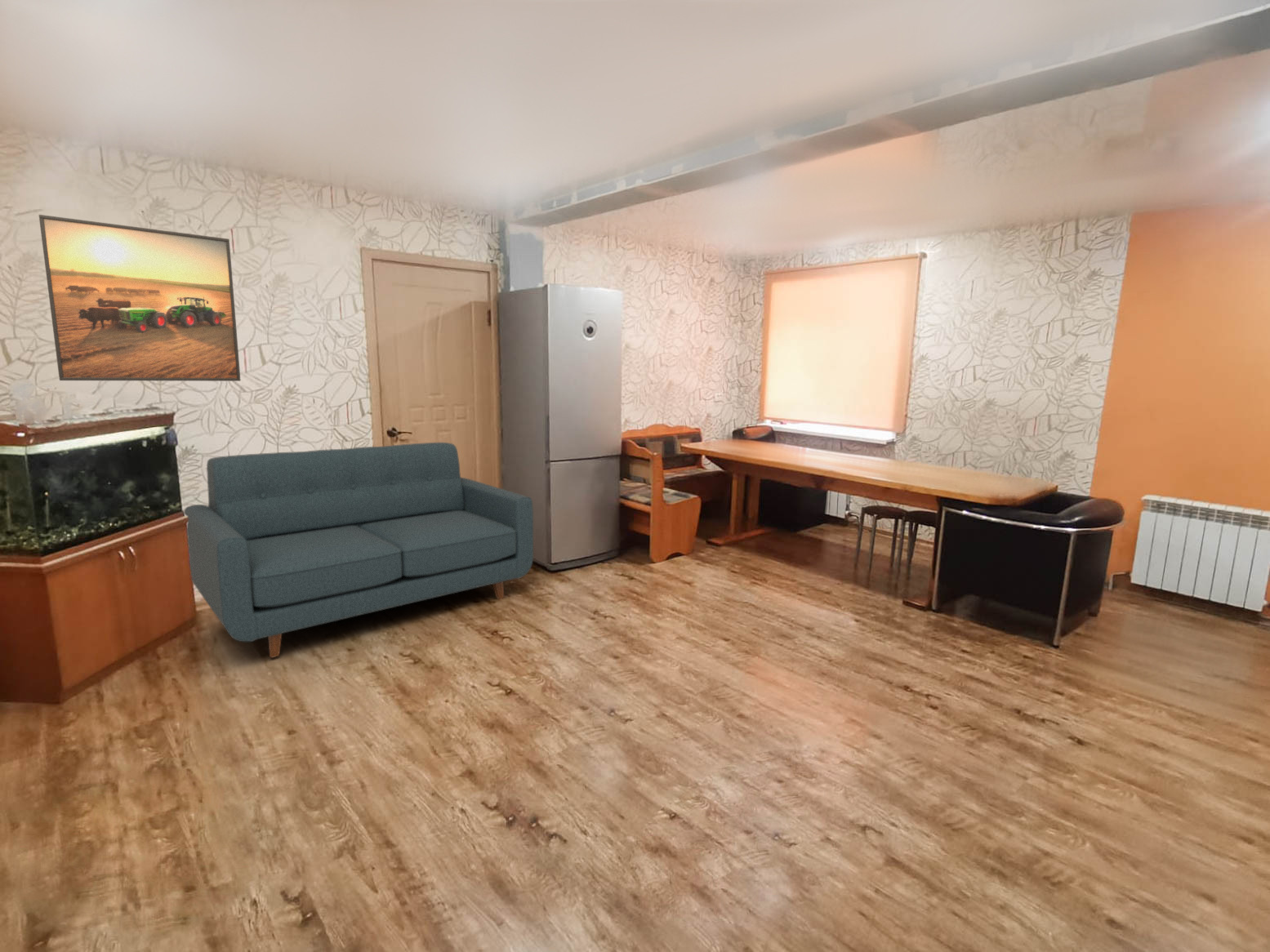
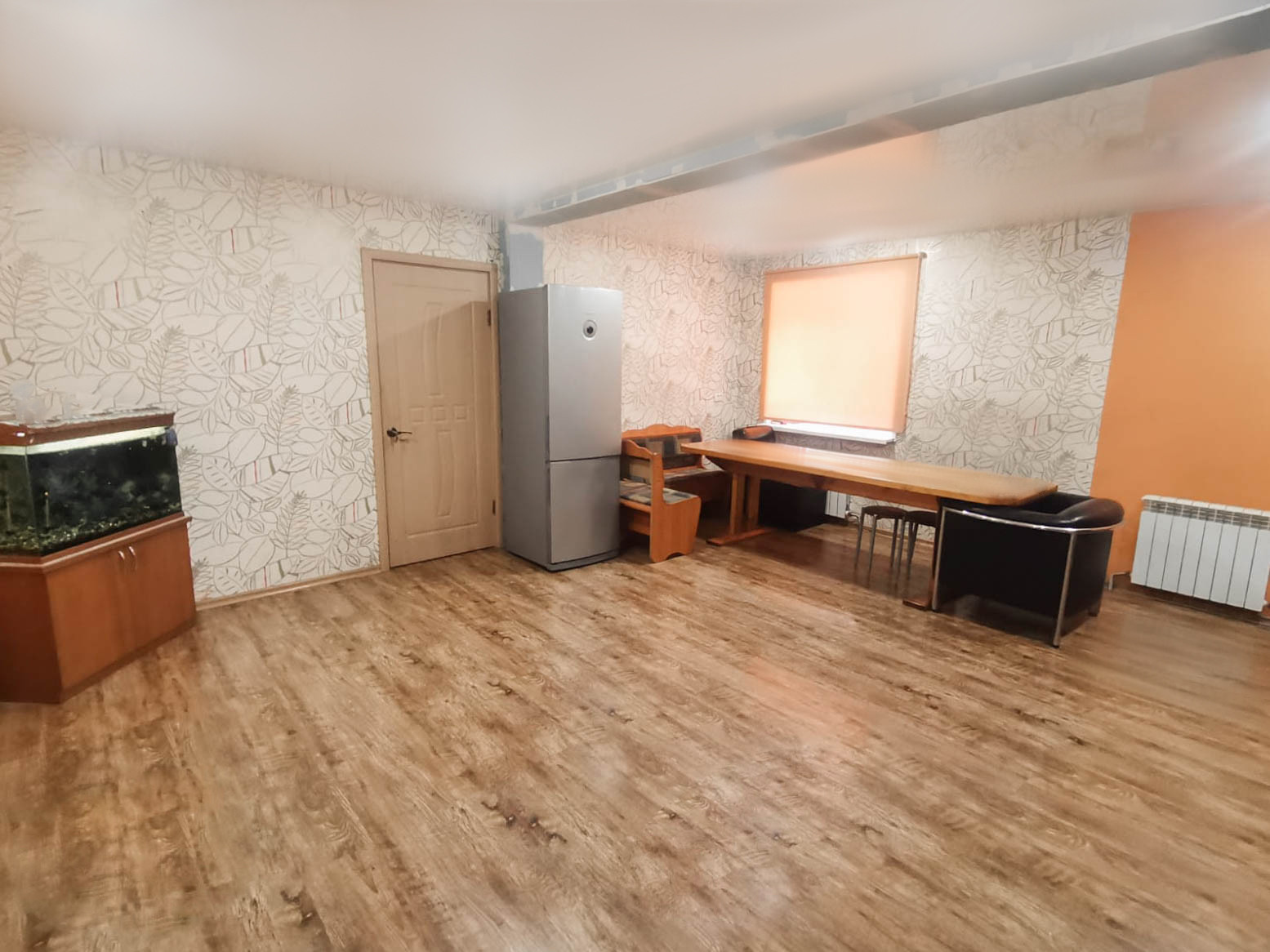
- sofa [183,442,534,659]
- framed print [38,214,242,382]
